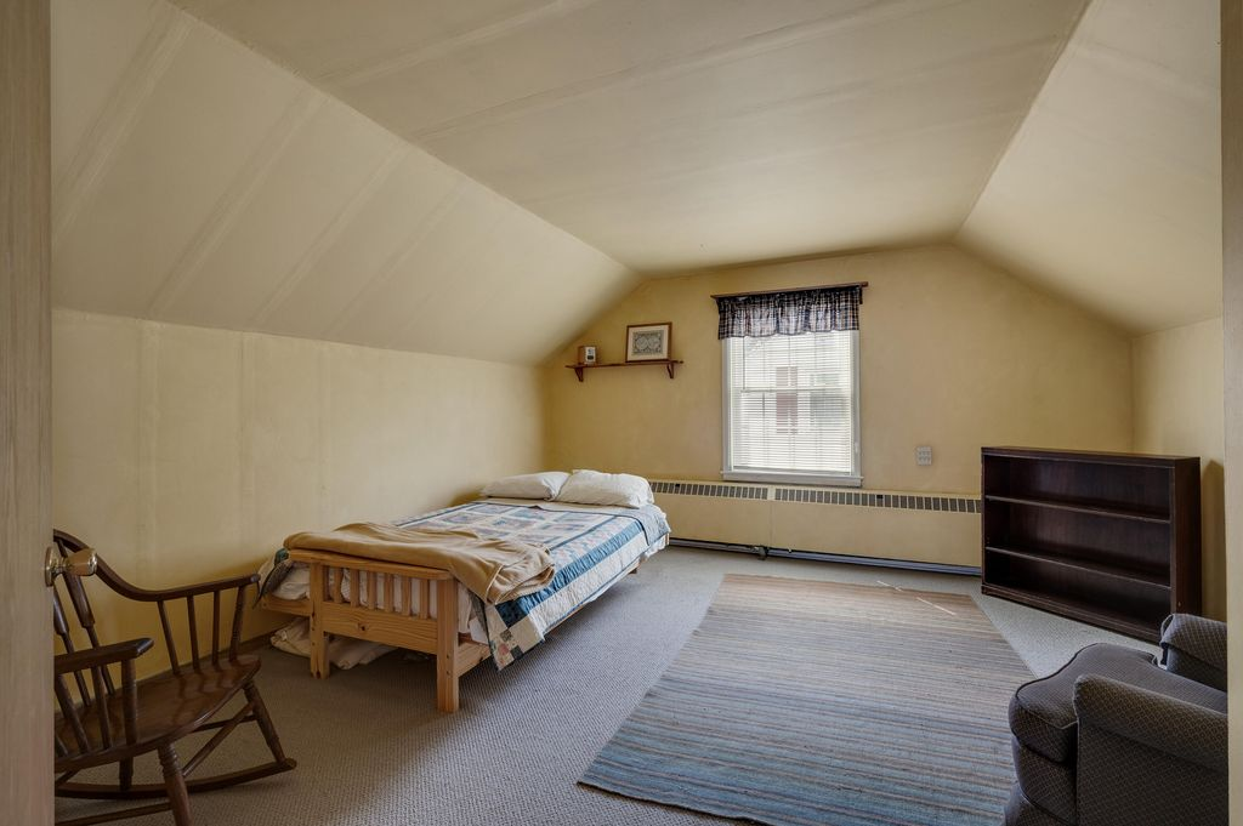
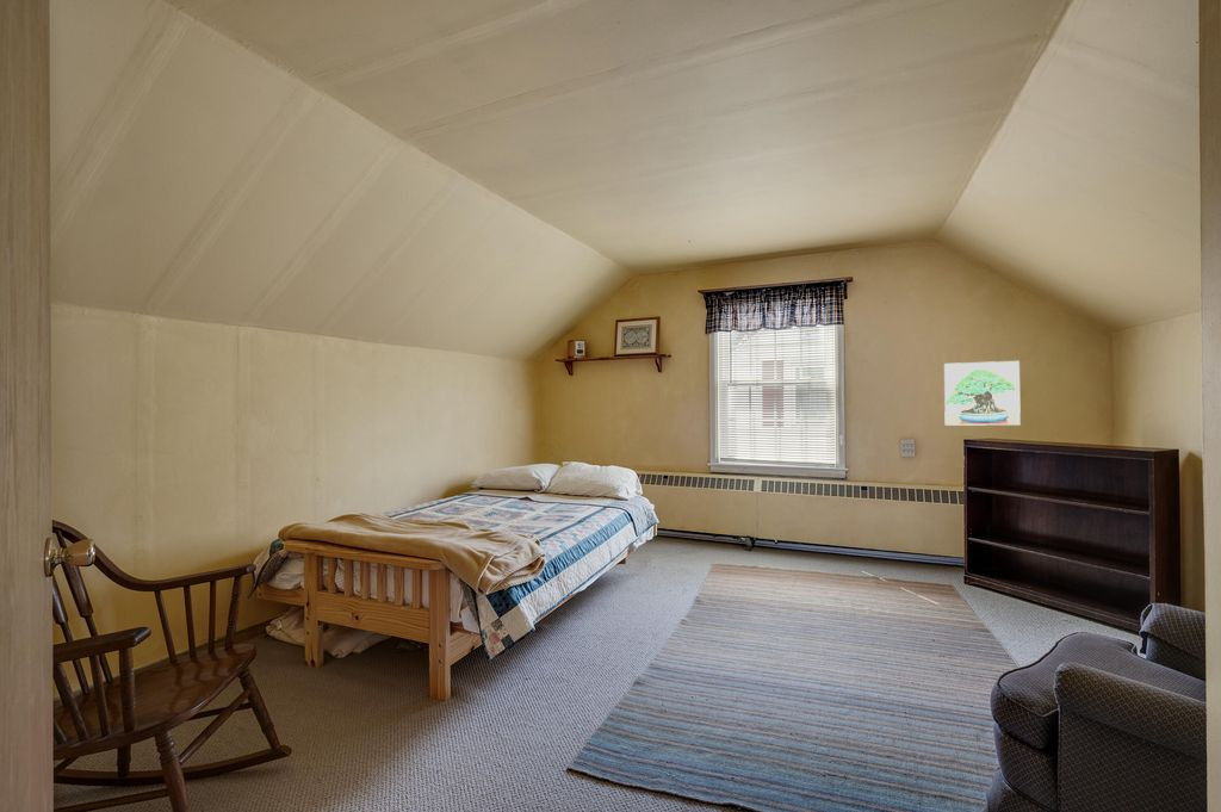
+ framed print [943,360,1022,427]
